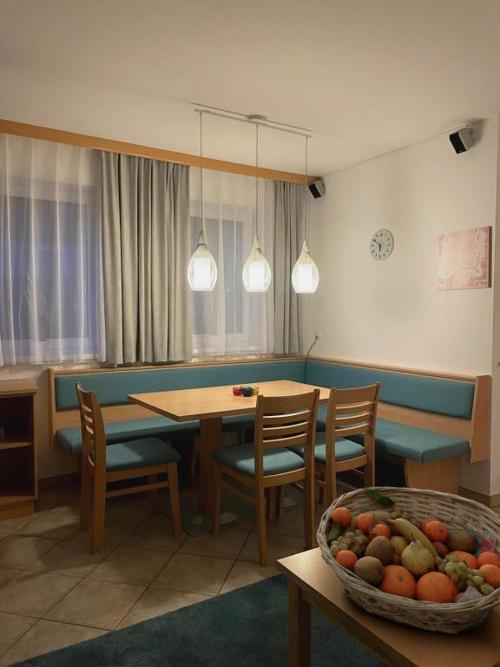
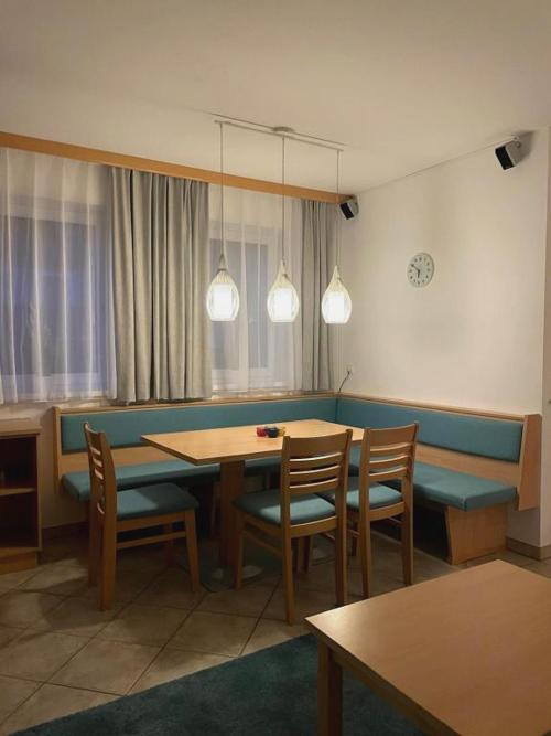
- fruit basket [316,486,500,635]
- wall art [436,225,493,292]
